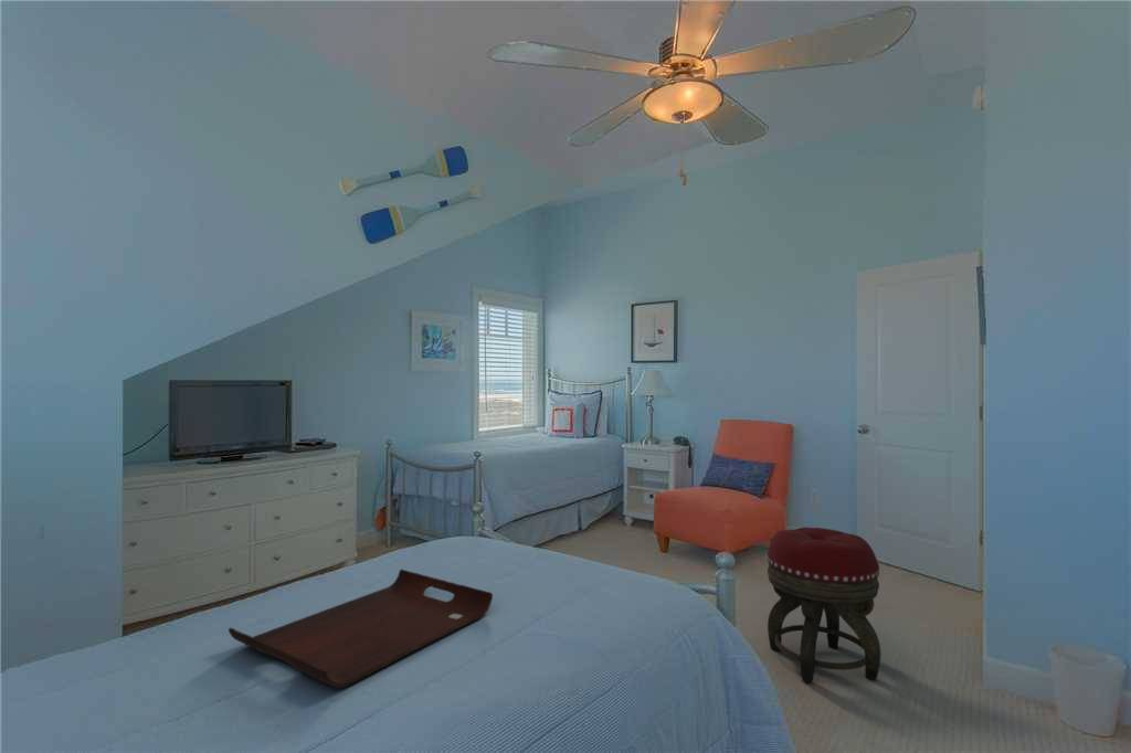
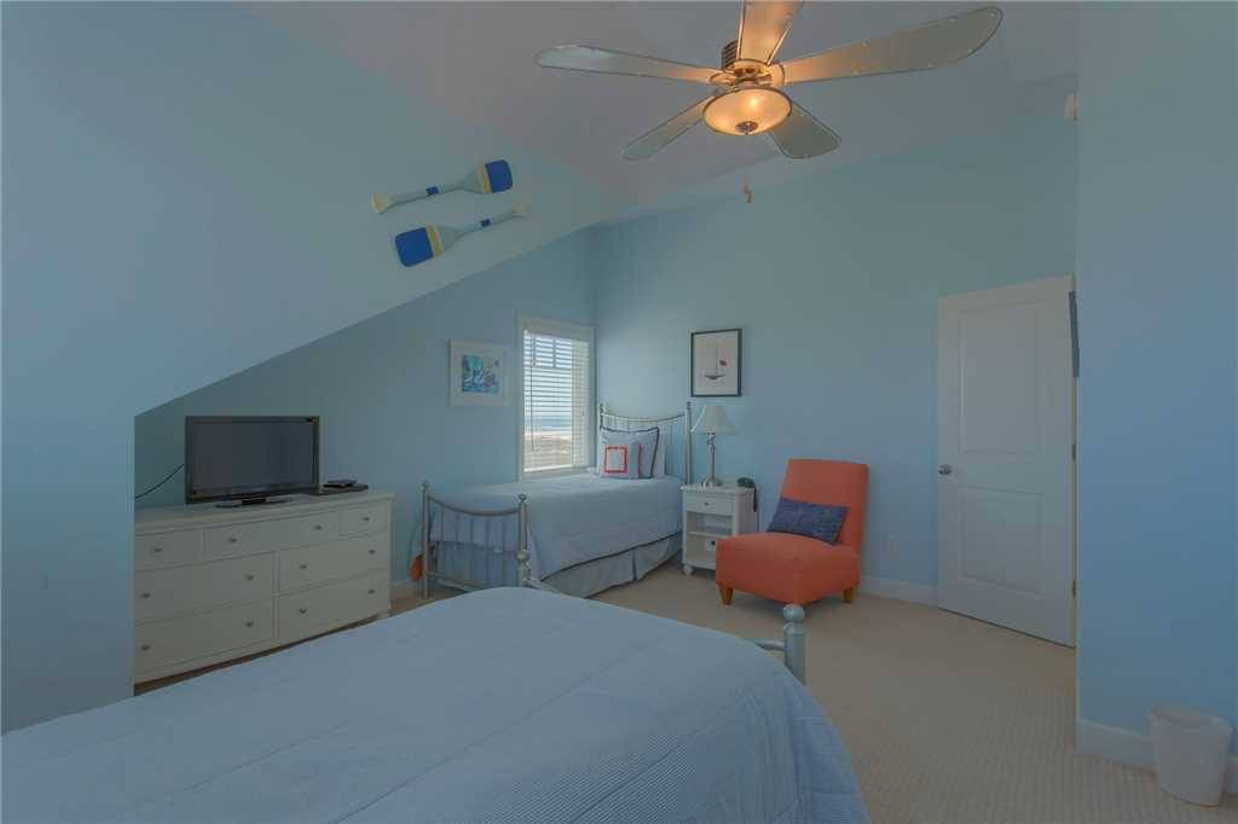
- footstool [767,527,881,683]
- serving tray [228,569,494,689]
